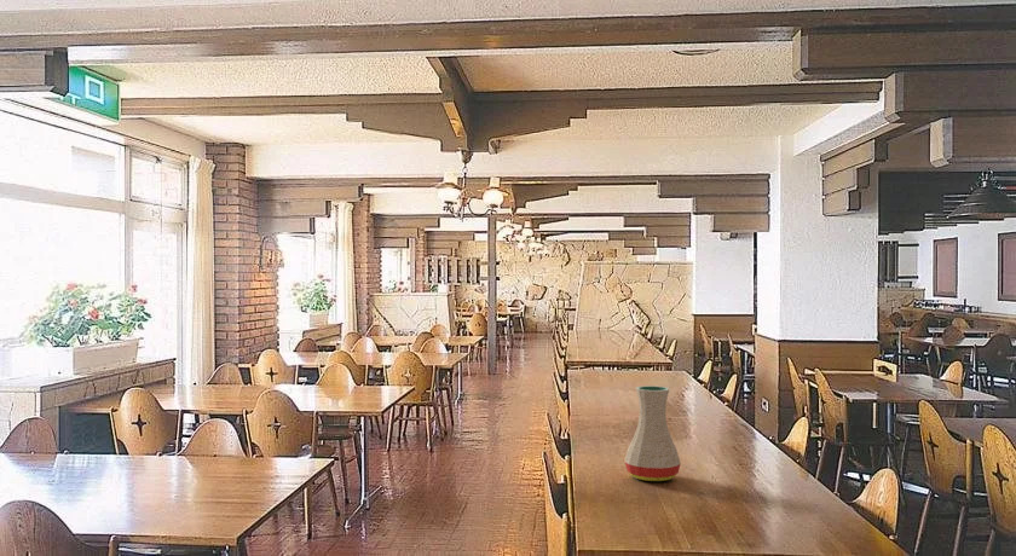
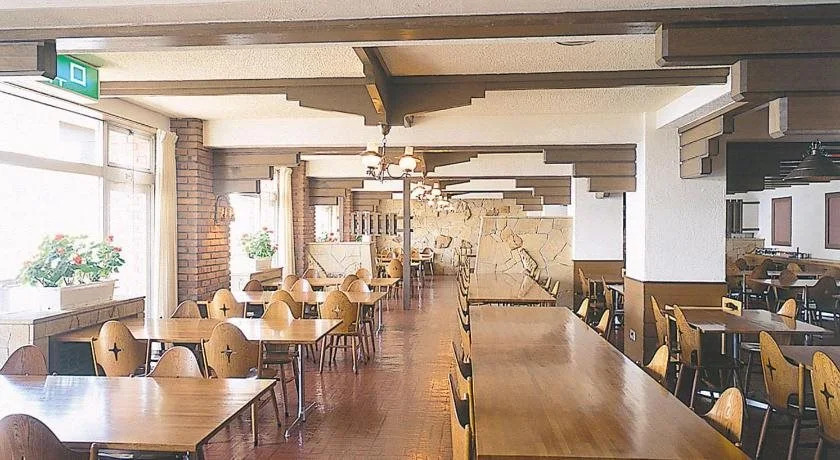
- vase [624,384,682,482]
